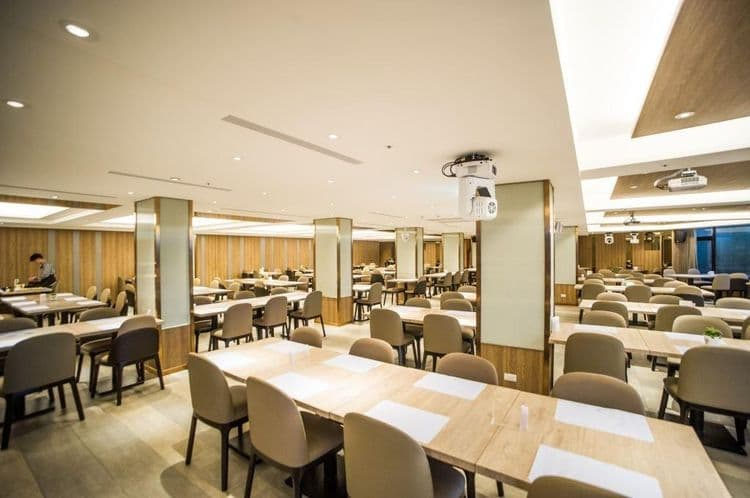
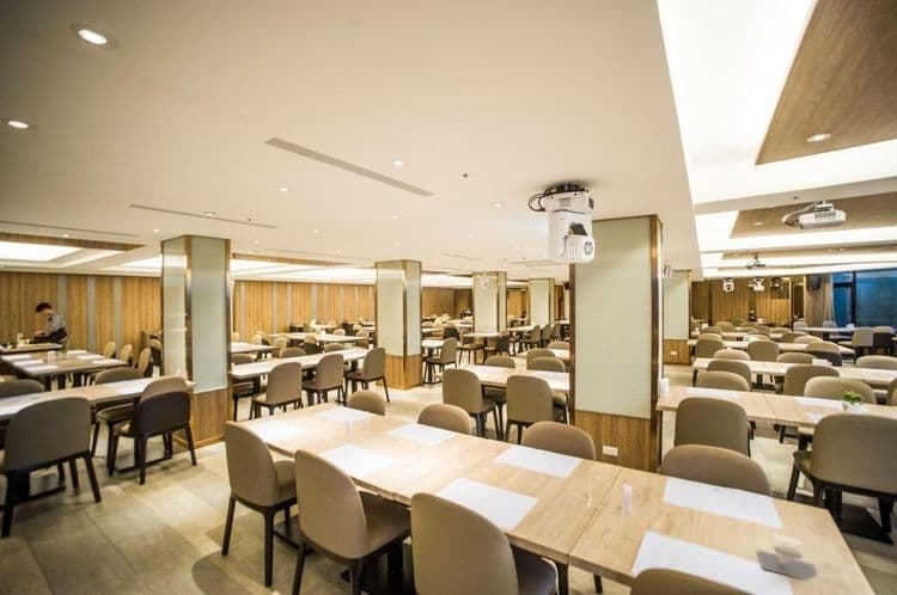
+ napkin holder [756,533,819,582]
